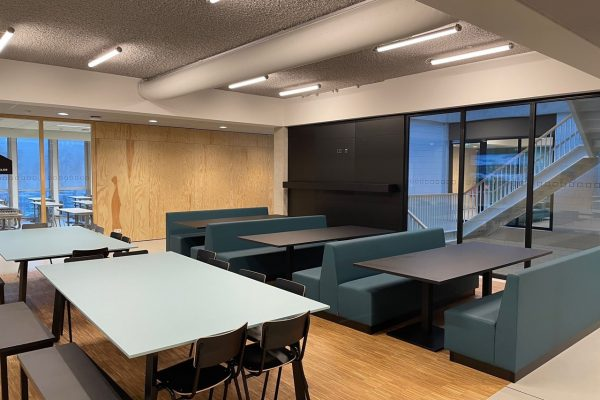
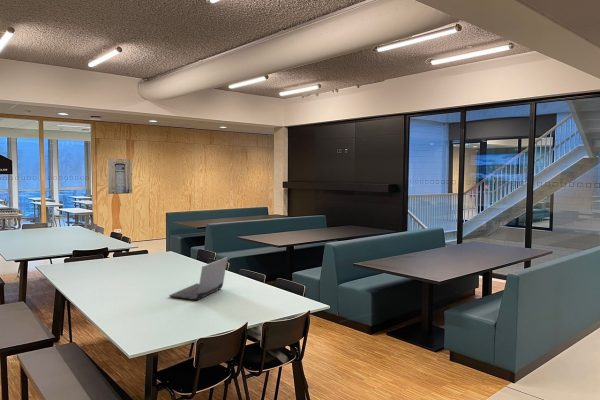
+ wall art [107,158,133,195]
+ laptop computer [168,256,229,301]
